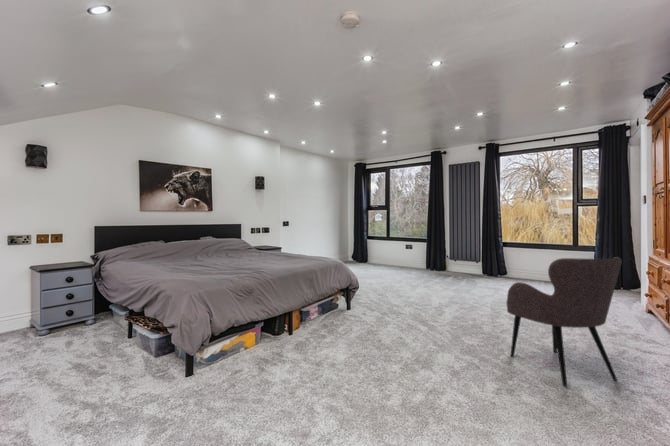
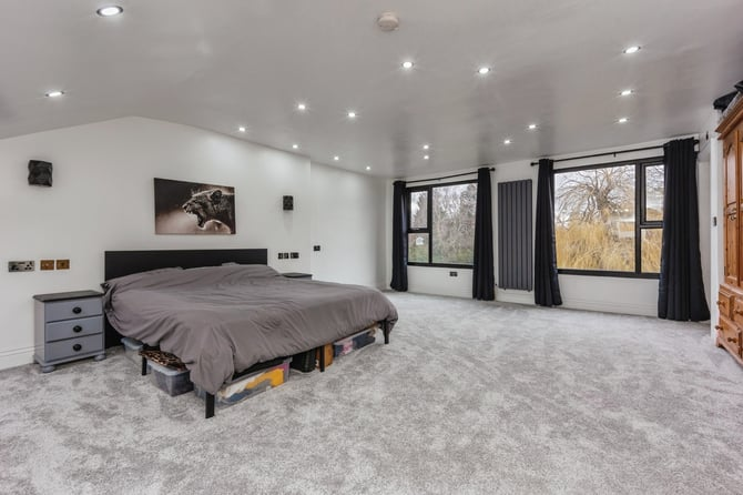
- armchair [505,256,623,388]
